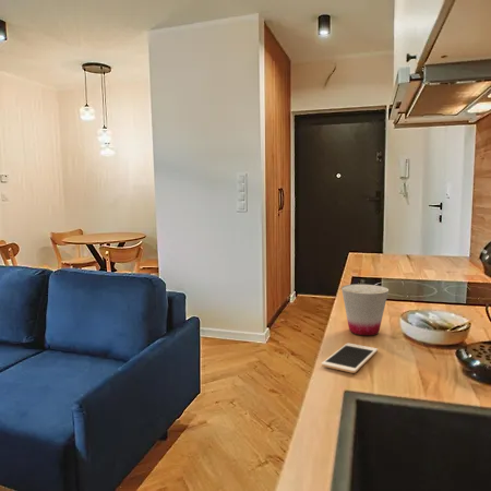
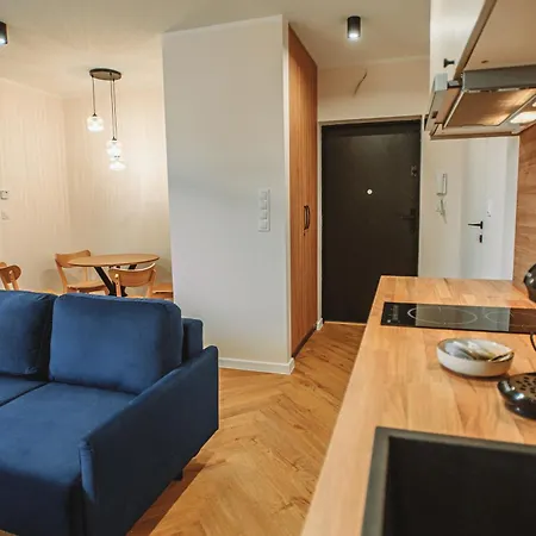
- cup [340,283,390,336]
- cell phone [321,343,379,374]
